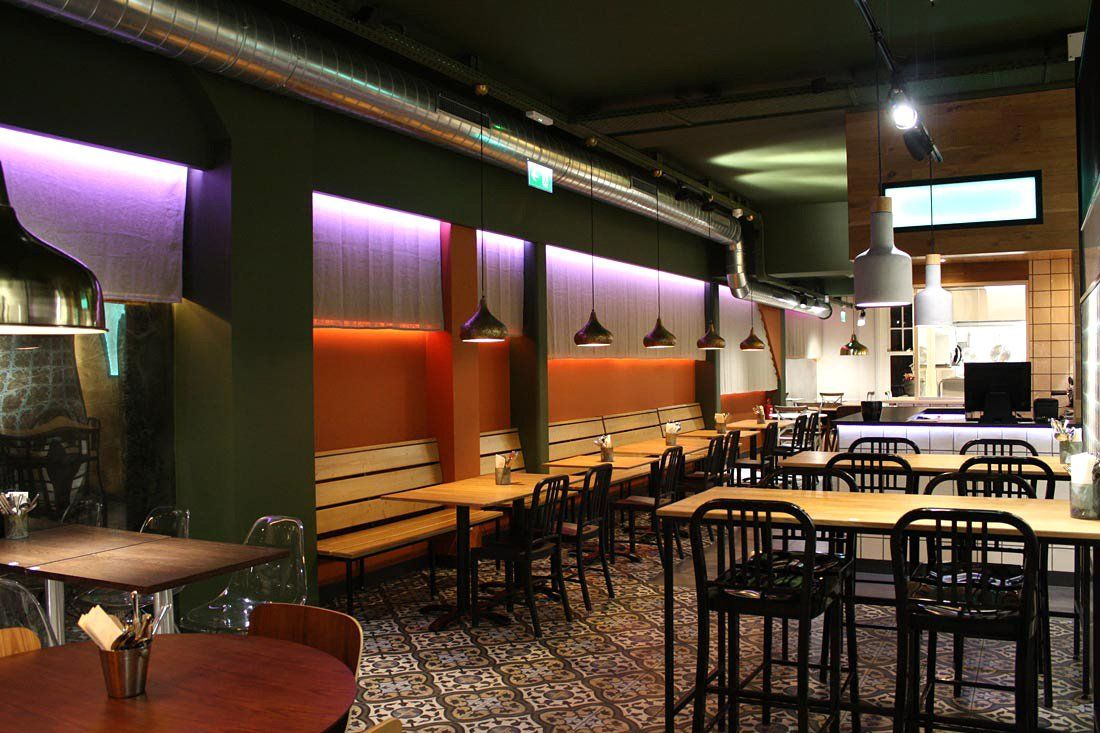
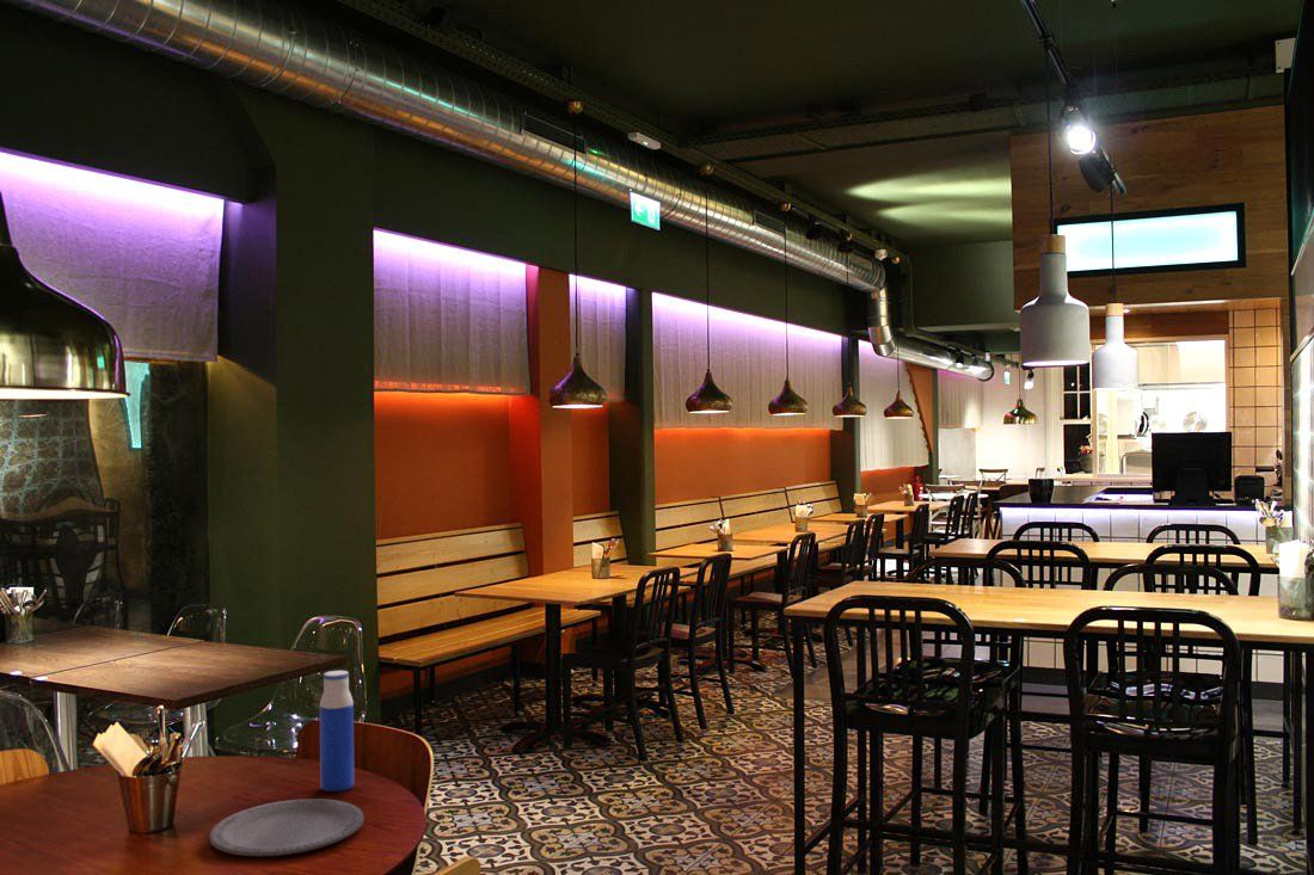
+ plate [208,797,366,857]
+ water bottle [319,670,355,793]
